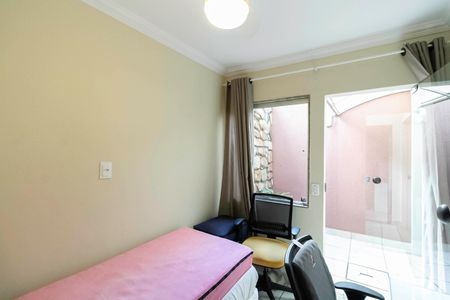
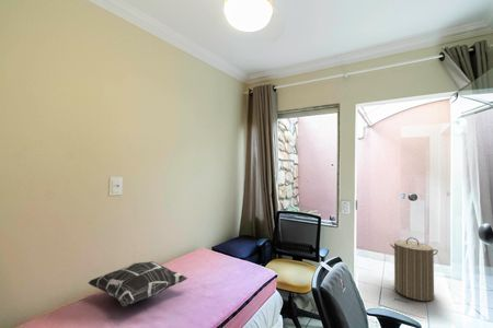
+ decorative pillow [87,260,188,307]
+ laundry hamper [389,236,439,302]
